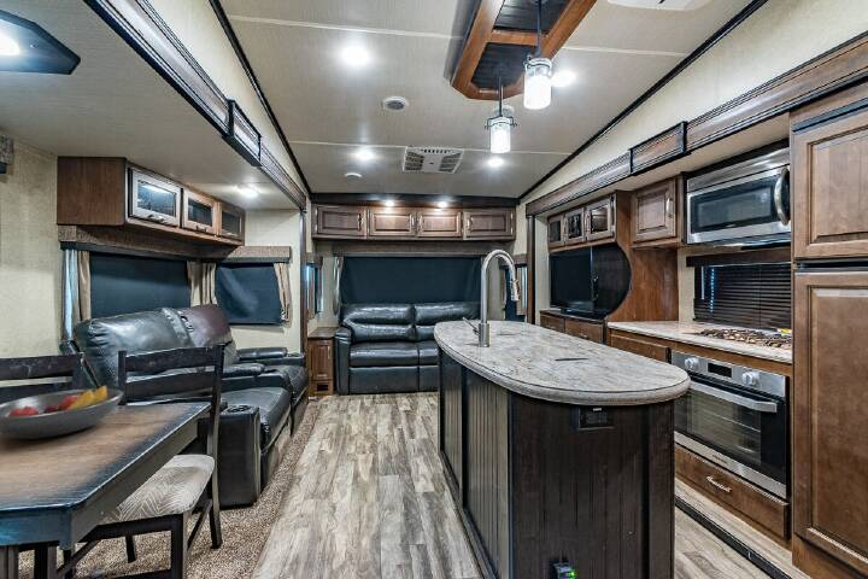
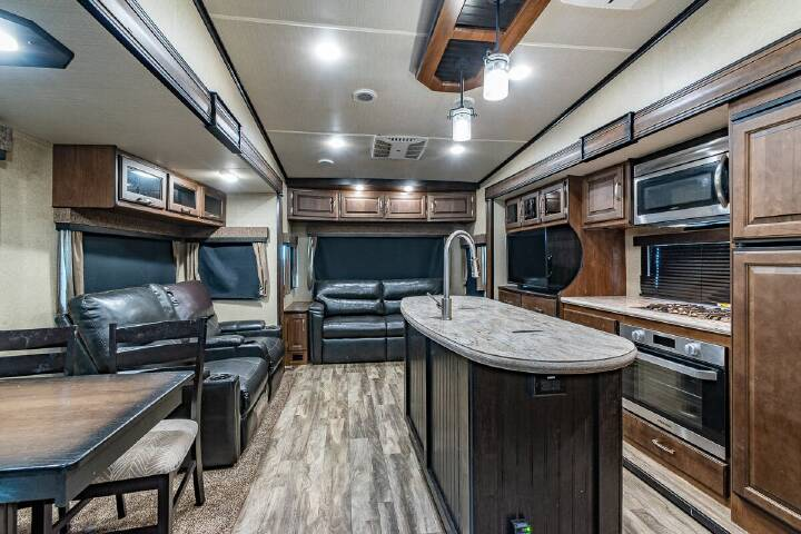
- fruit bowl [0,384,125,440]
